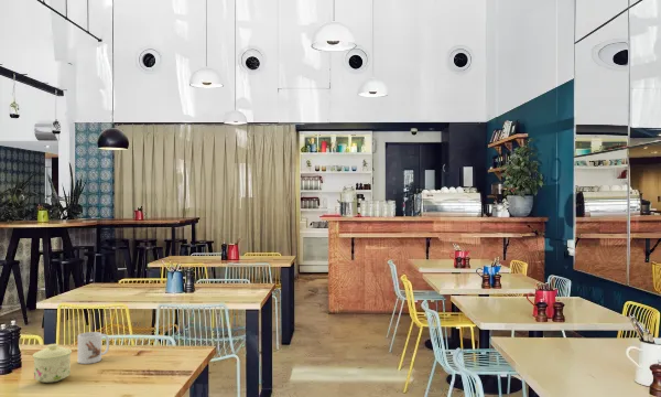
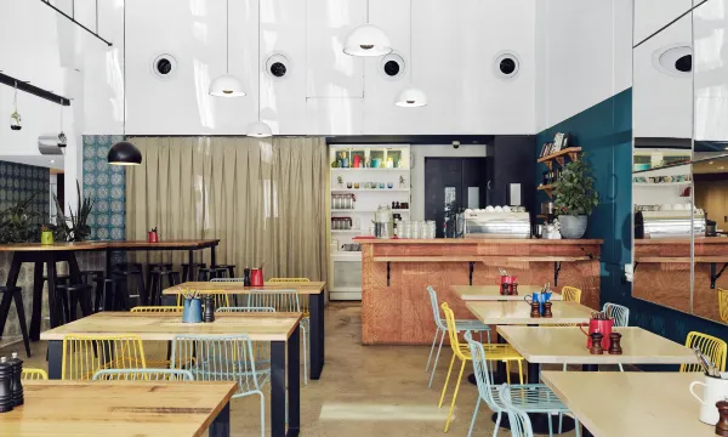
- mug [77,331,110,365]
- sugar bowl [32,343,73,384]
